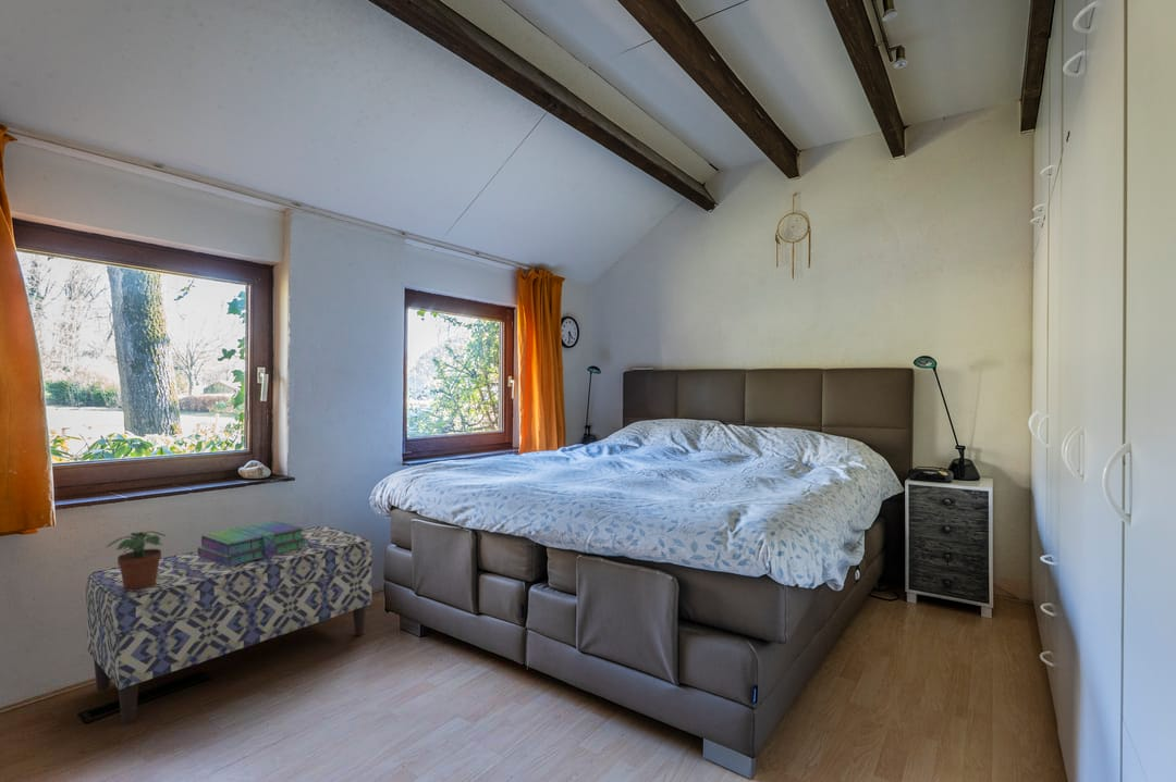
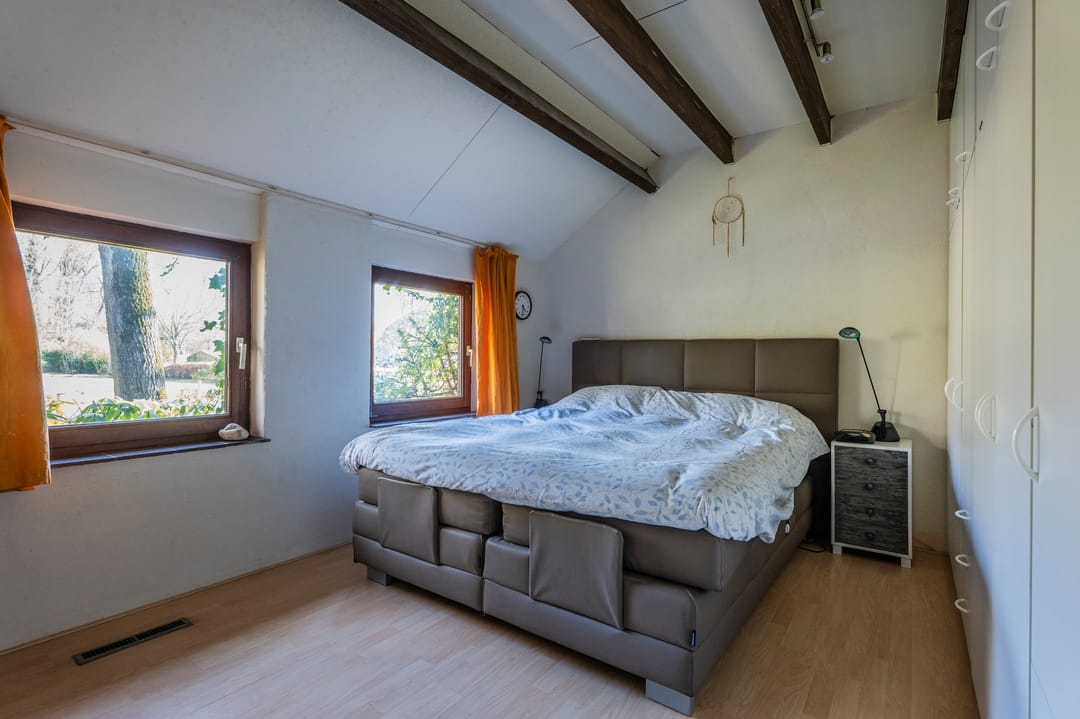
- stack of books [196,520,307,567]
- potted plant [106,530,167,591]
- bench [85,524,373,725]
